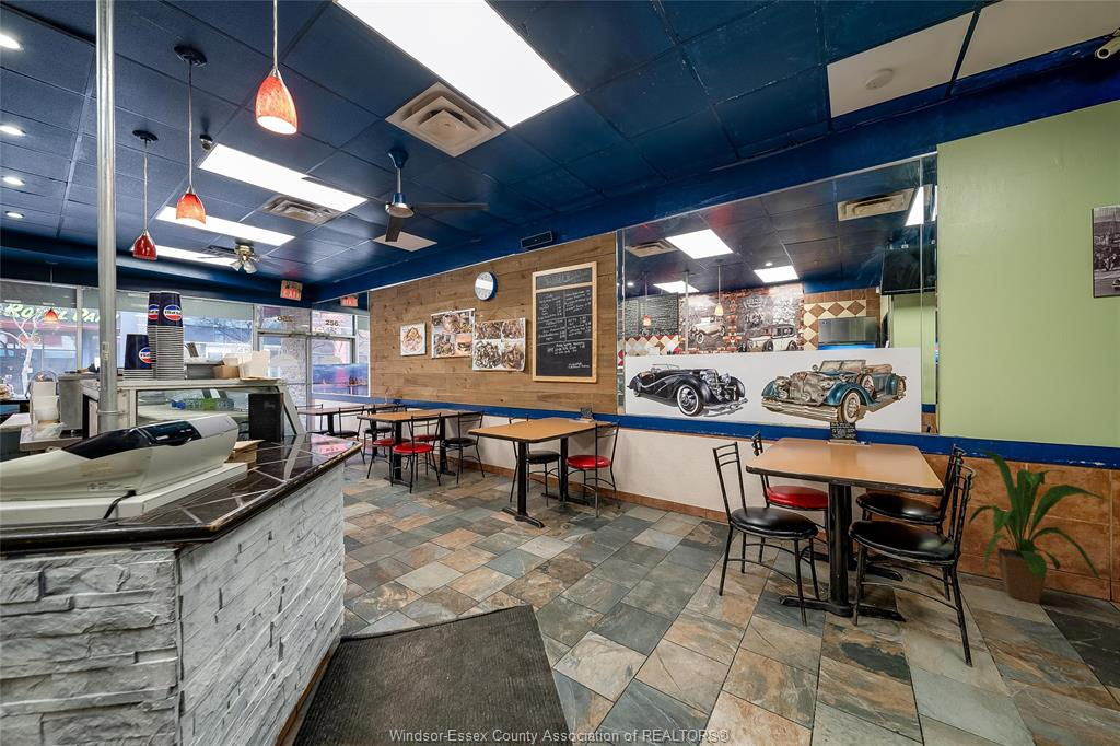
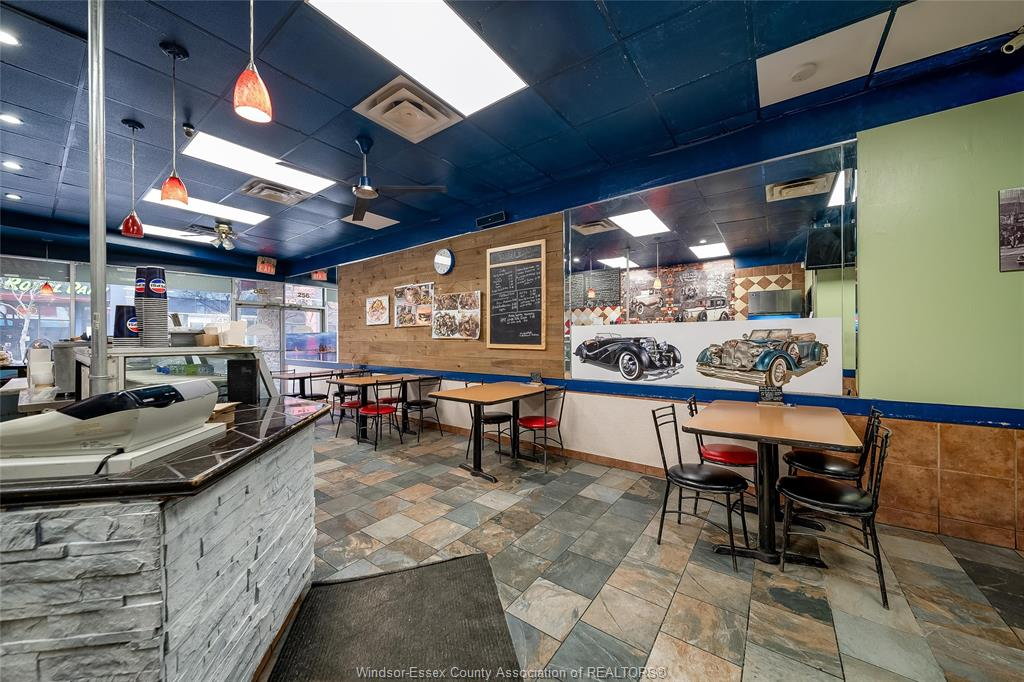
- house plant [967,447,1111,605]
